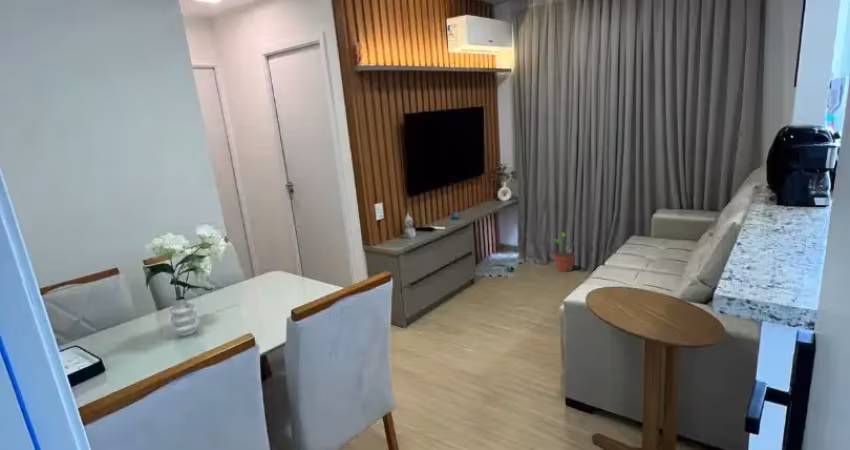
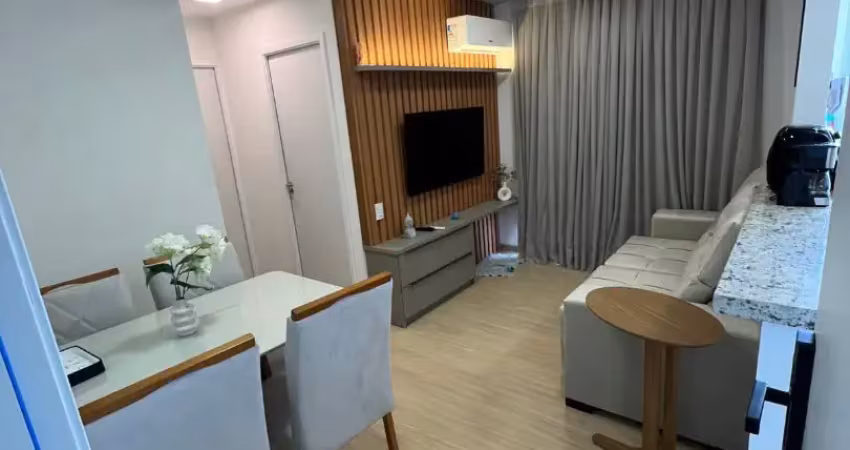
- potted plant [552,231,576,273]
